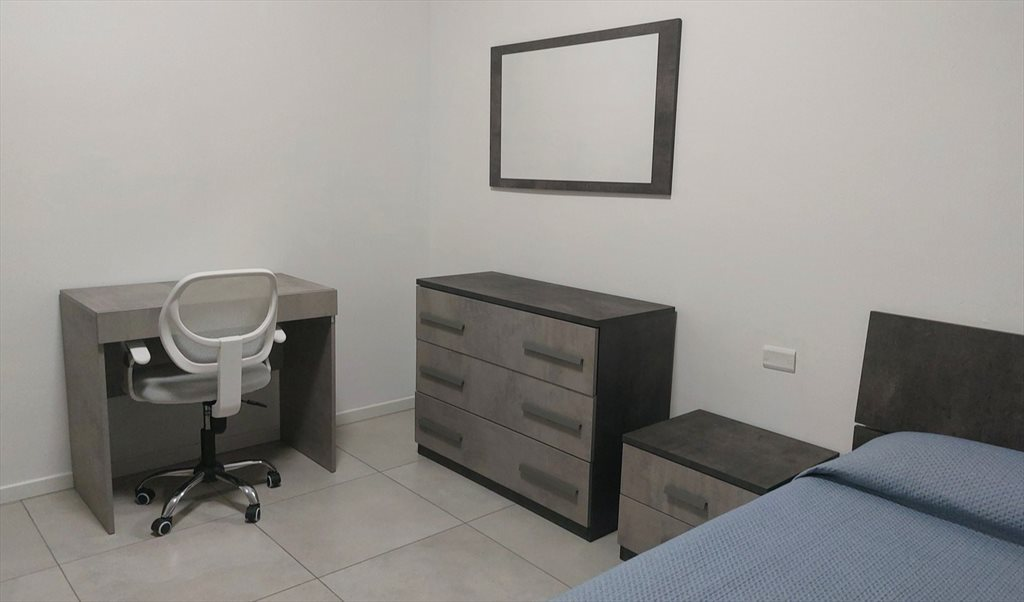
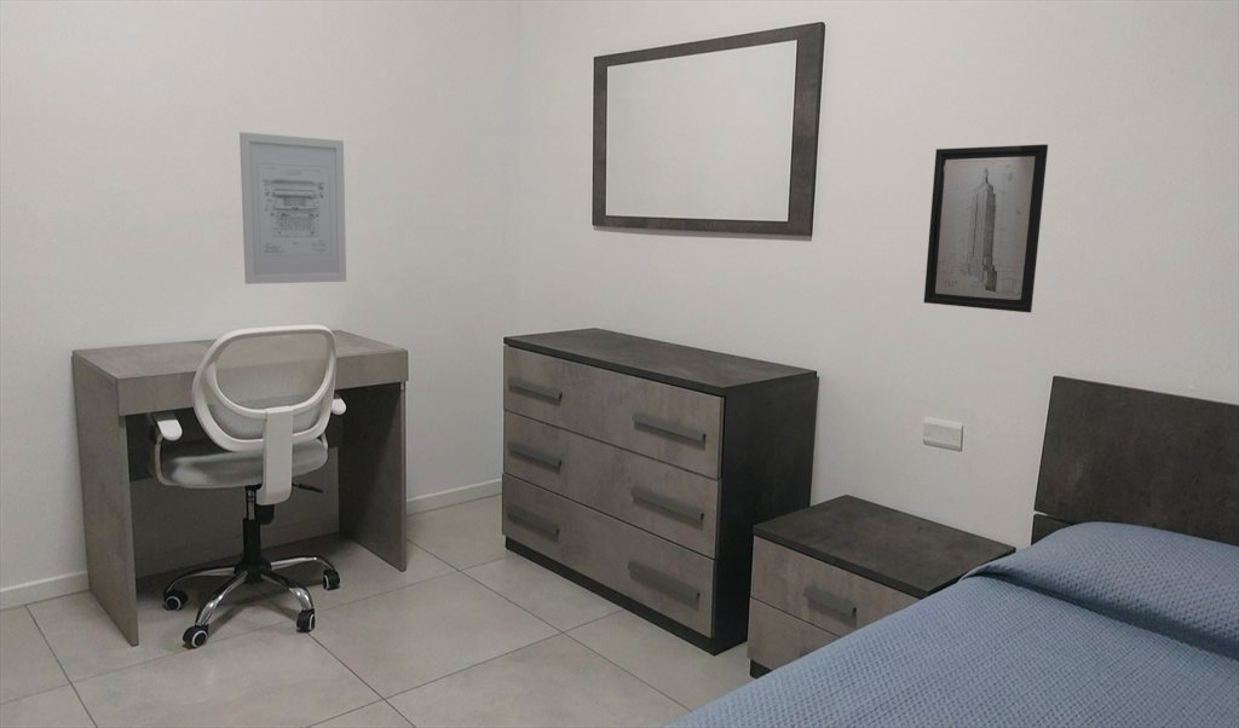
+ wall art [238,131,347,285]
+ wall art [923,143,1049,314]
